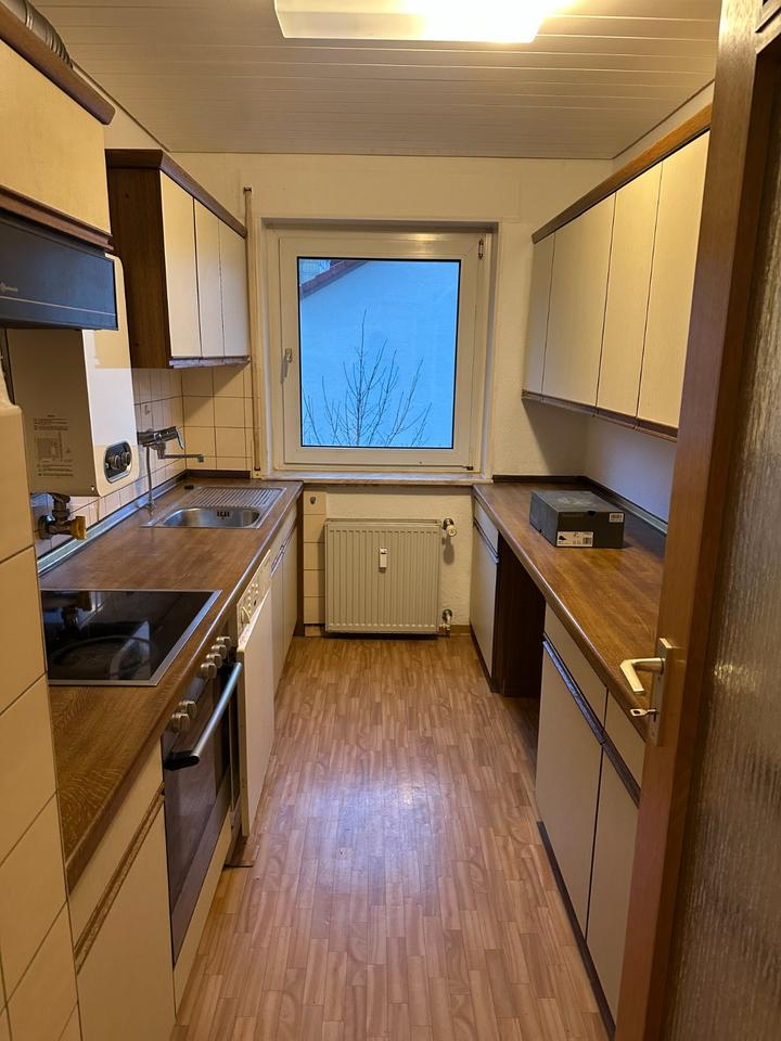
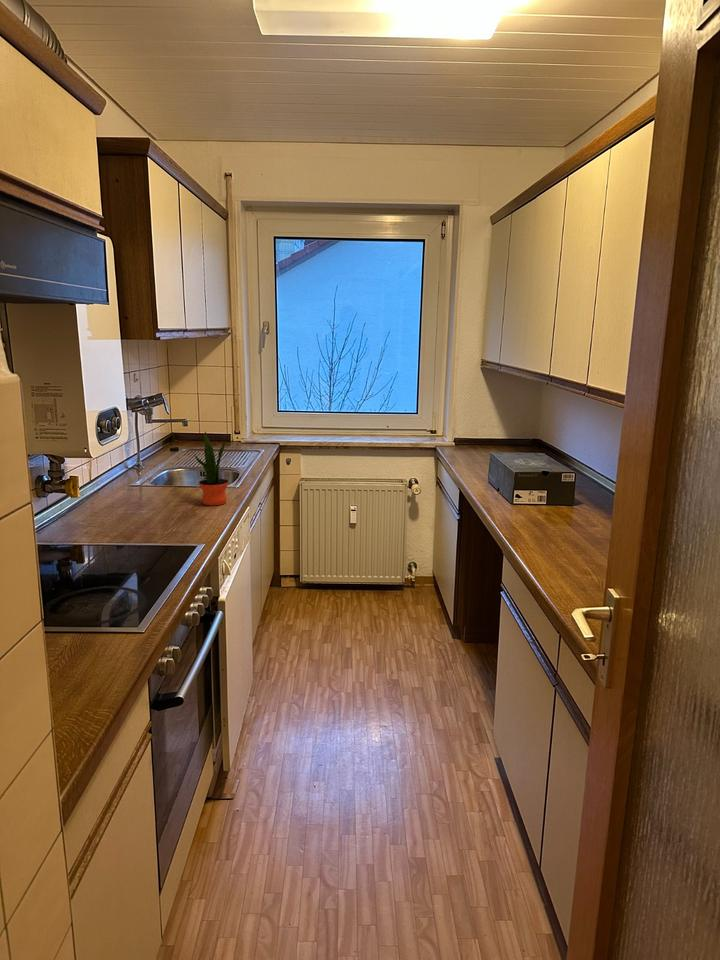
+ potted plant [193,431,229,506]
